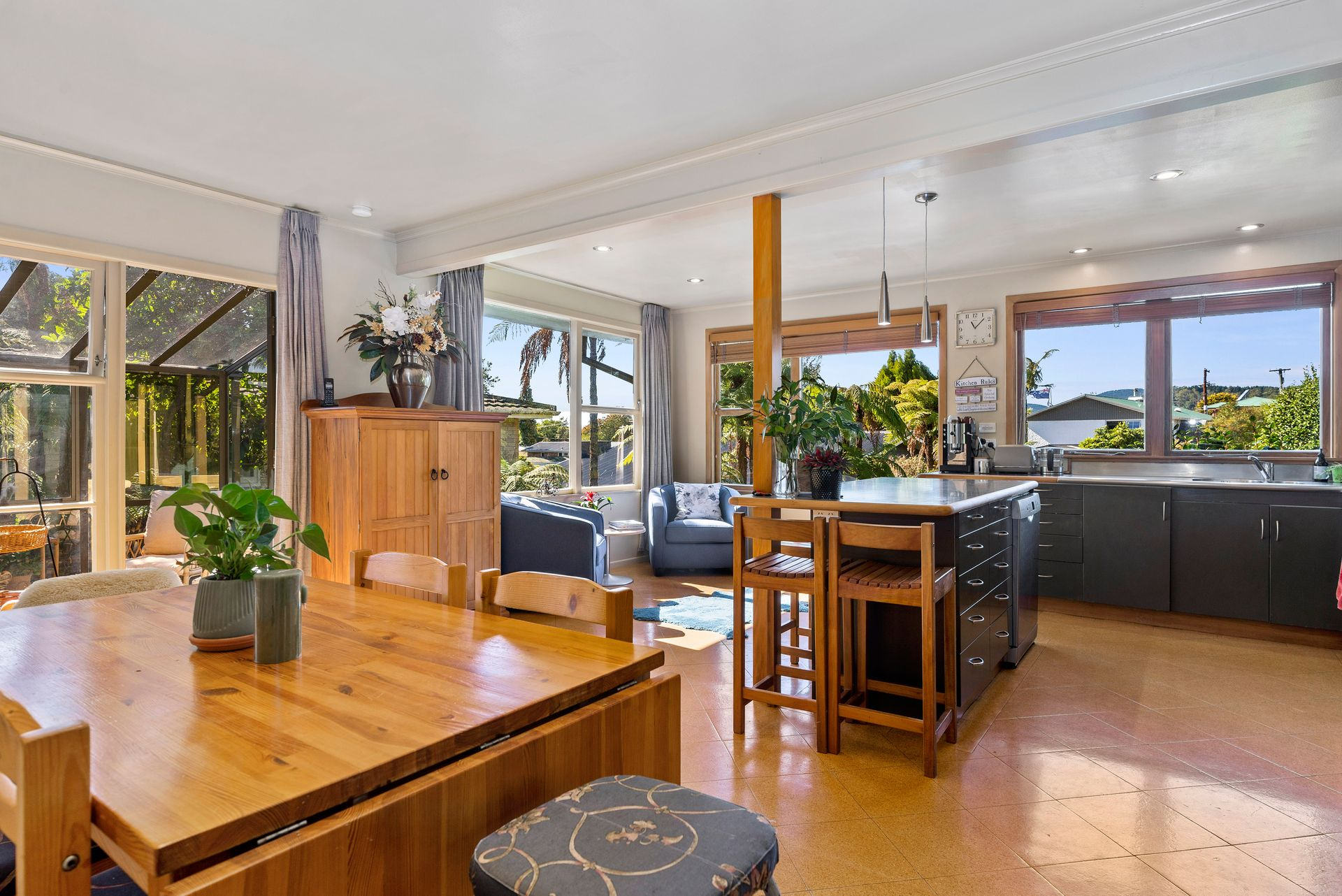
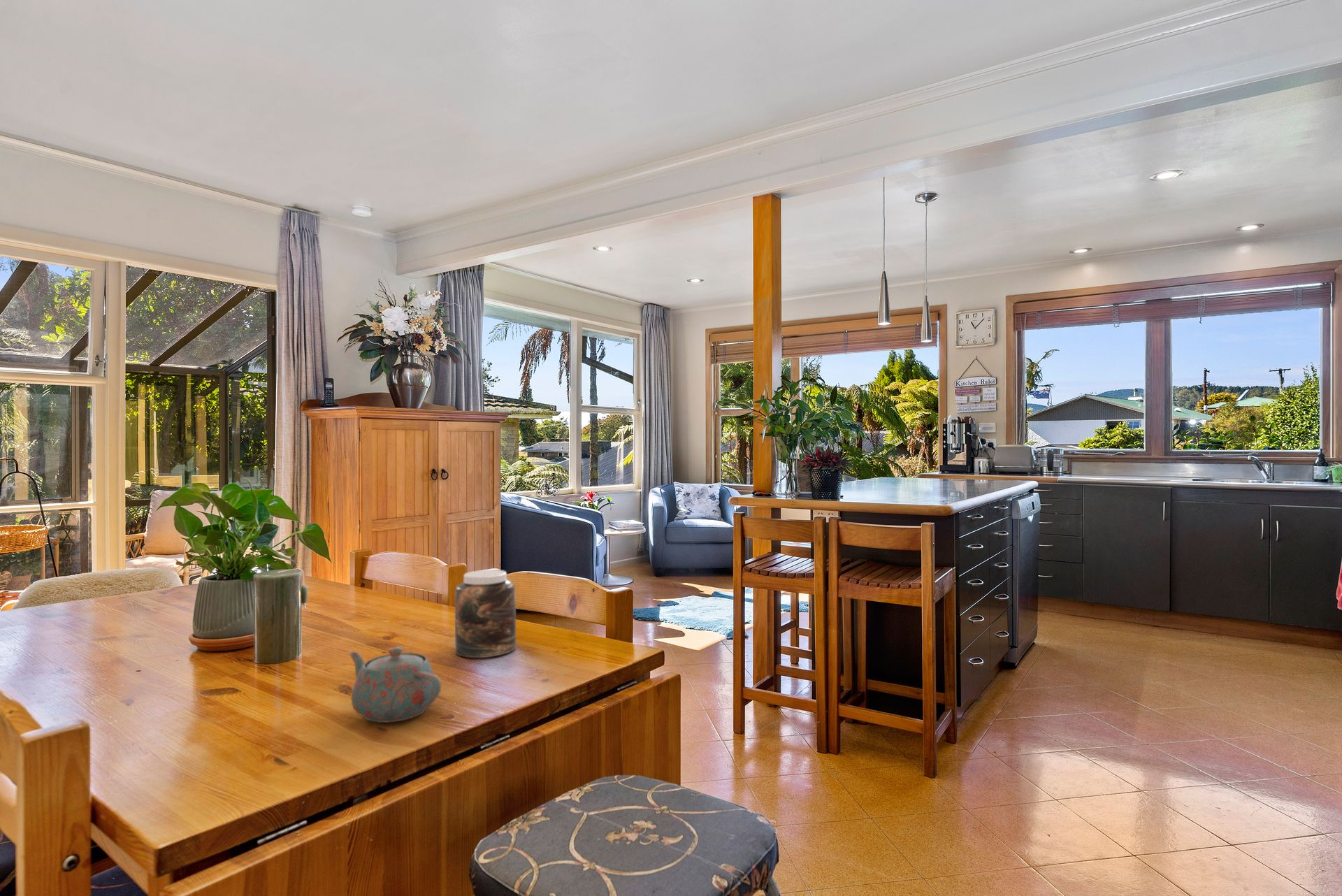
+ jar [454,569,517,658]
+ teapot [348,646,442,723]
